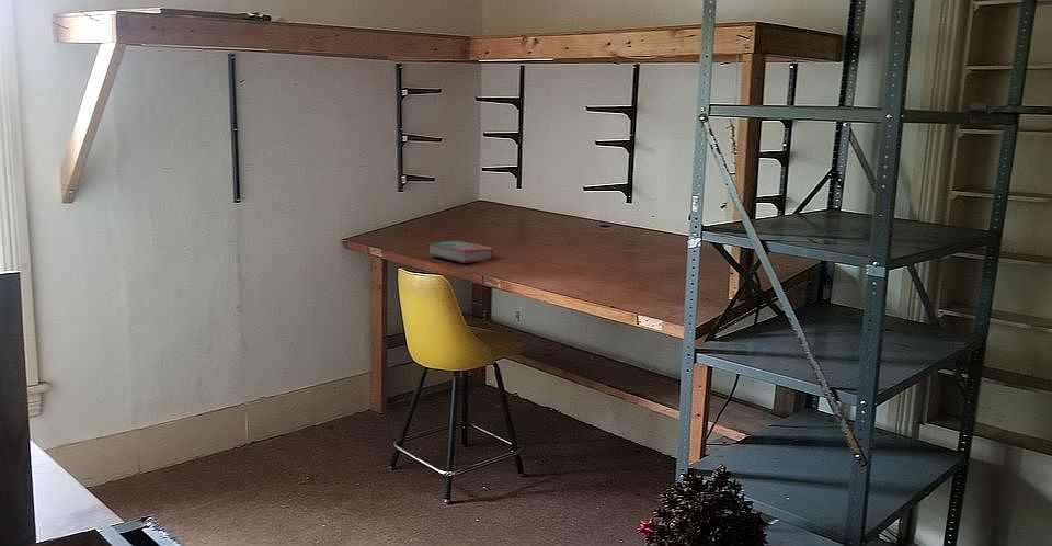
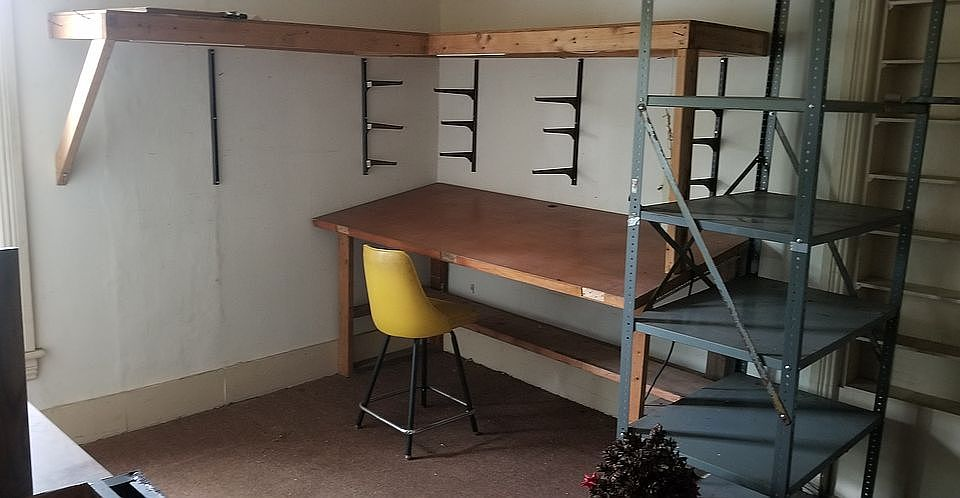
- book [427,240,495,264]
